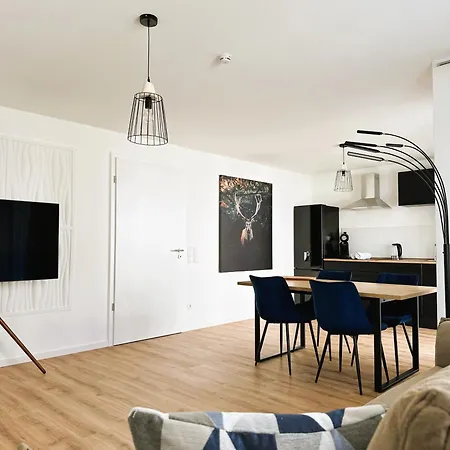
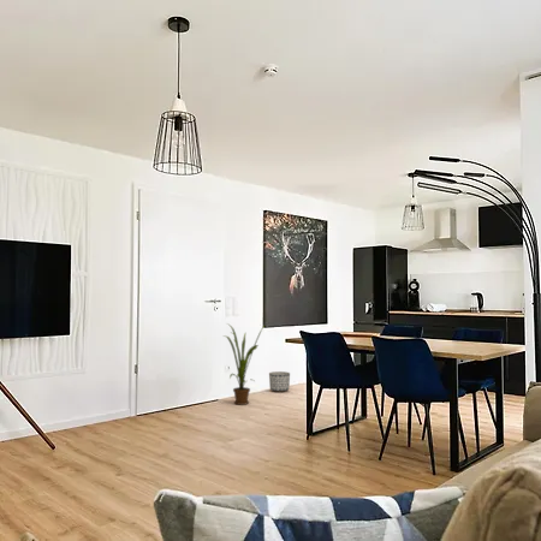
+ planter [268,370,291,393]
+ house plant [221,322,267,406]
